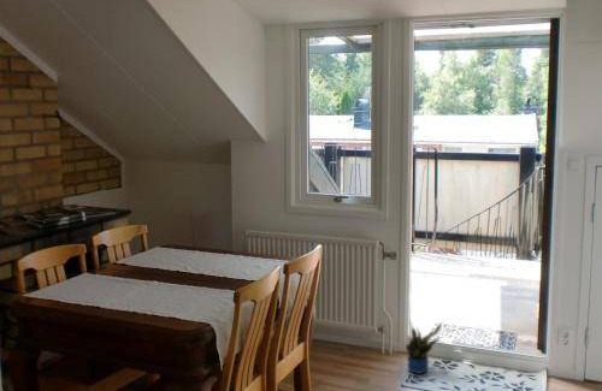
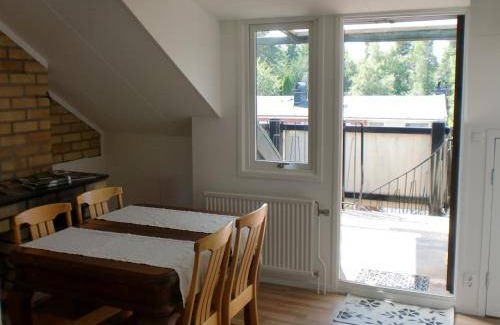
- potted plant [405,321,443,375]
